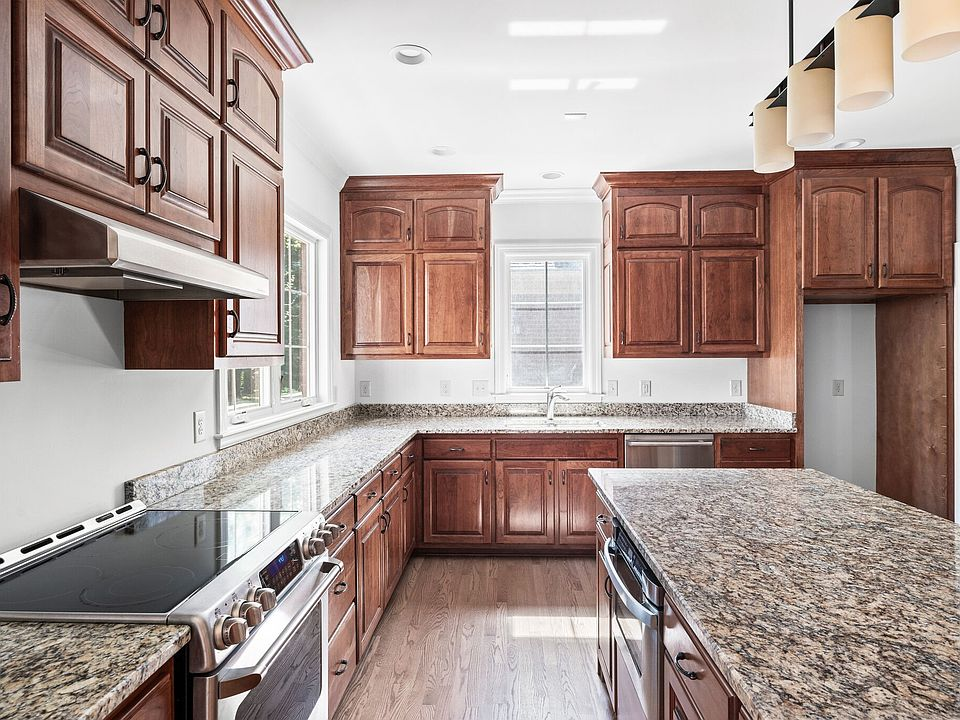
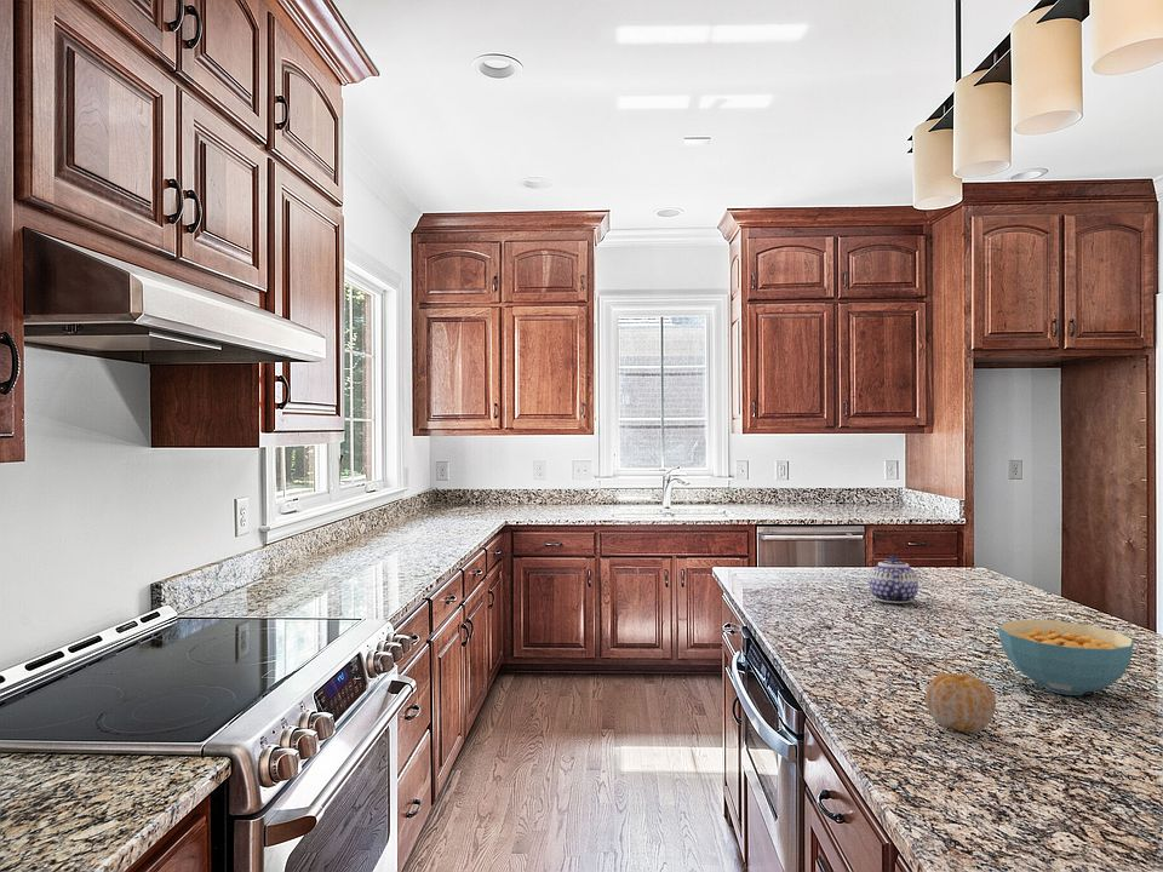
+ fruit [924,672,997,734]
+ teapot [867,555,919,604]
+ cereal bowl [997,619,1135,696]
